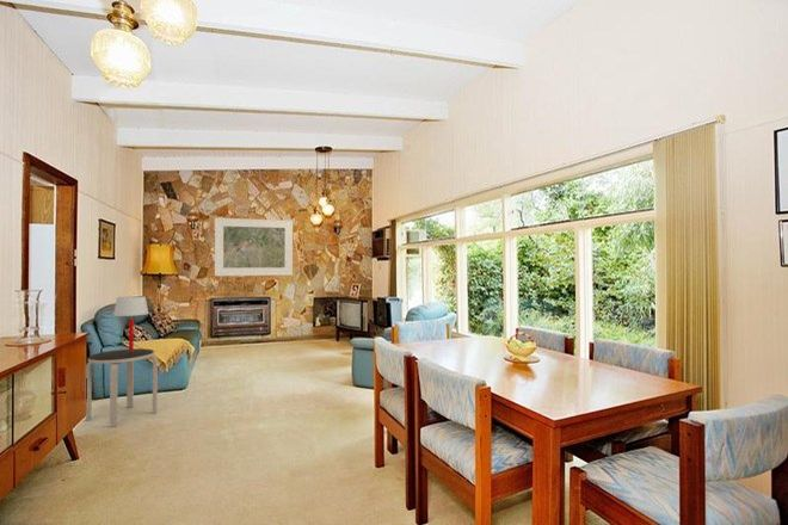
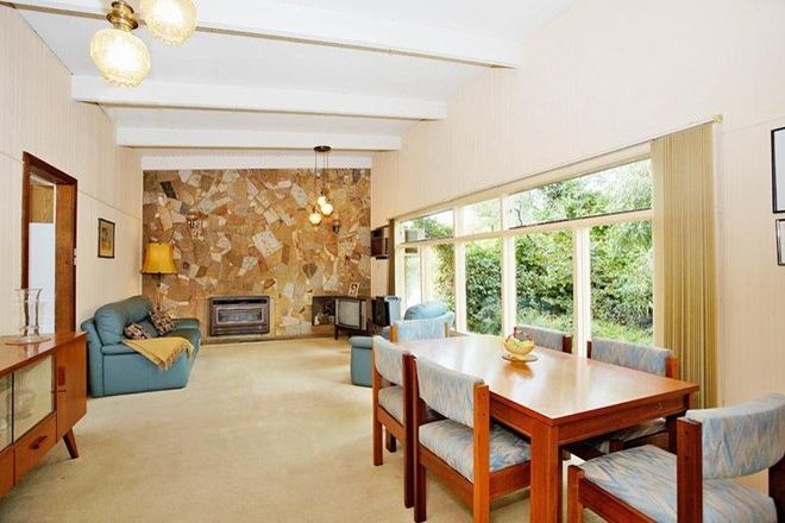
- table lamp [112,295,149,352]
- side table [85,347,159,428]
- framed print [214,217,294,277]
